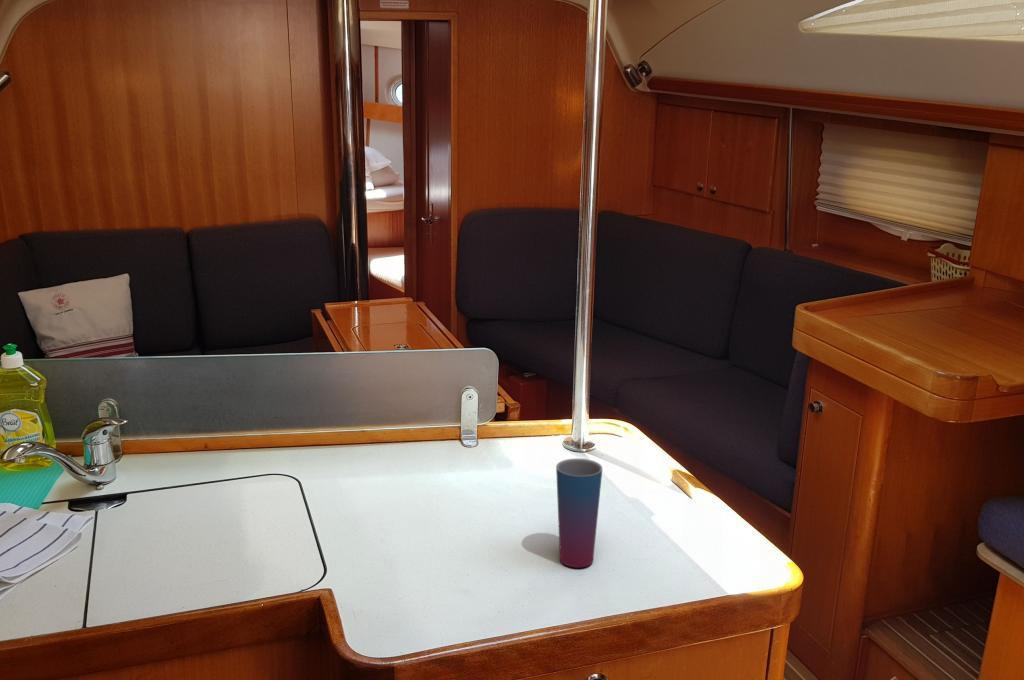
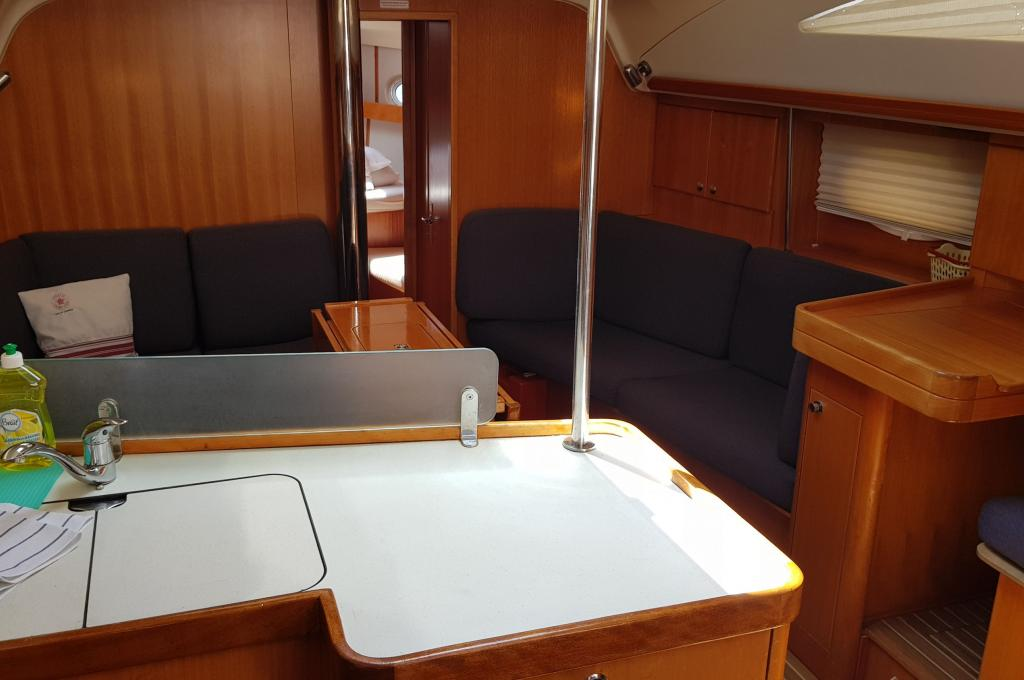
- cup [555,458,603,568]
